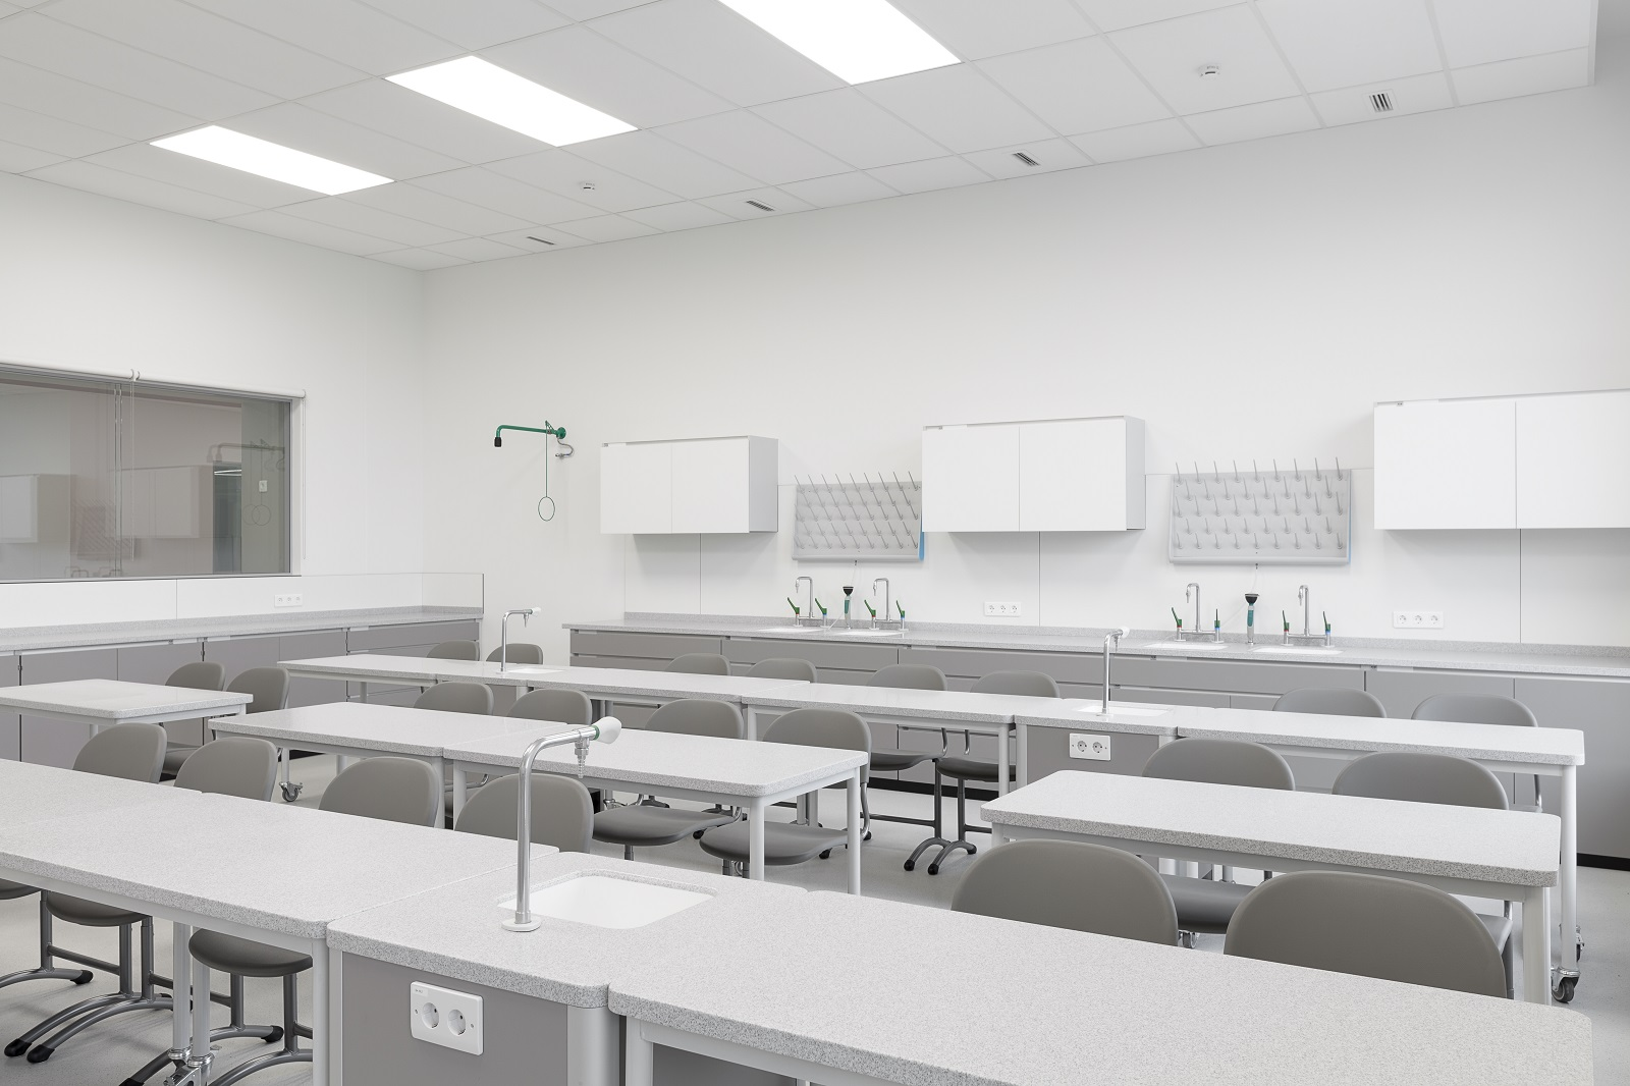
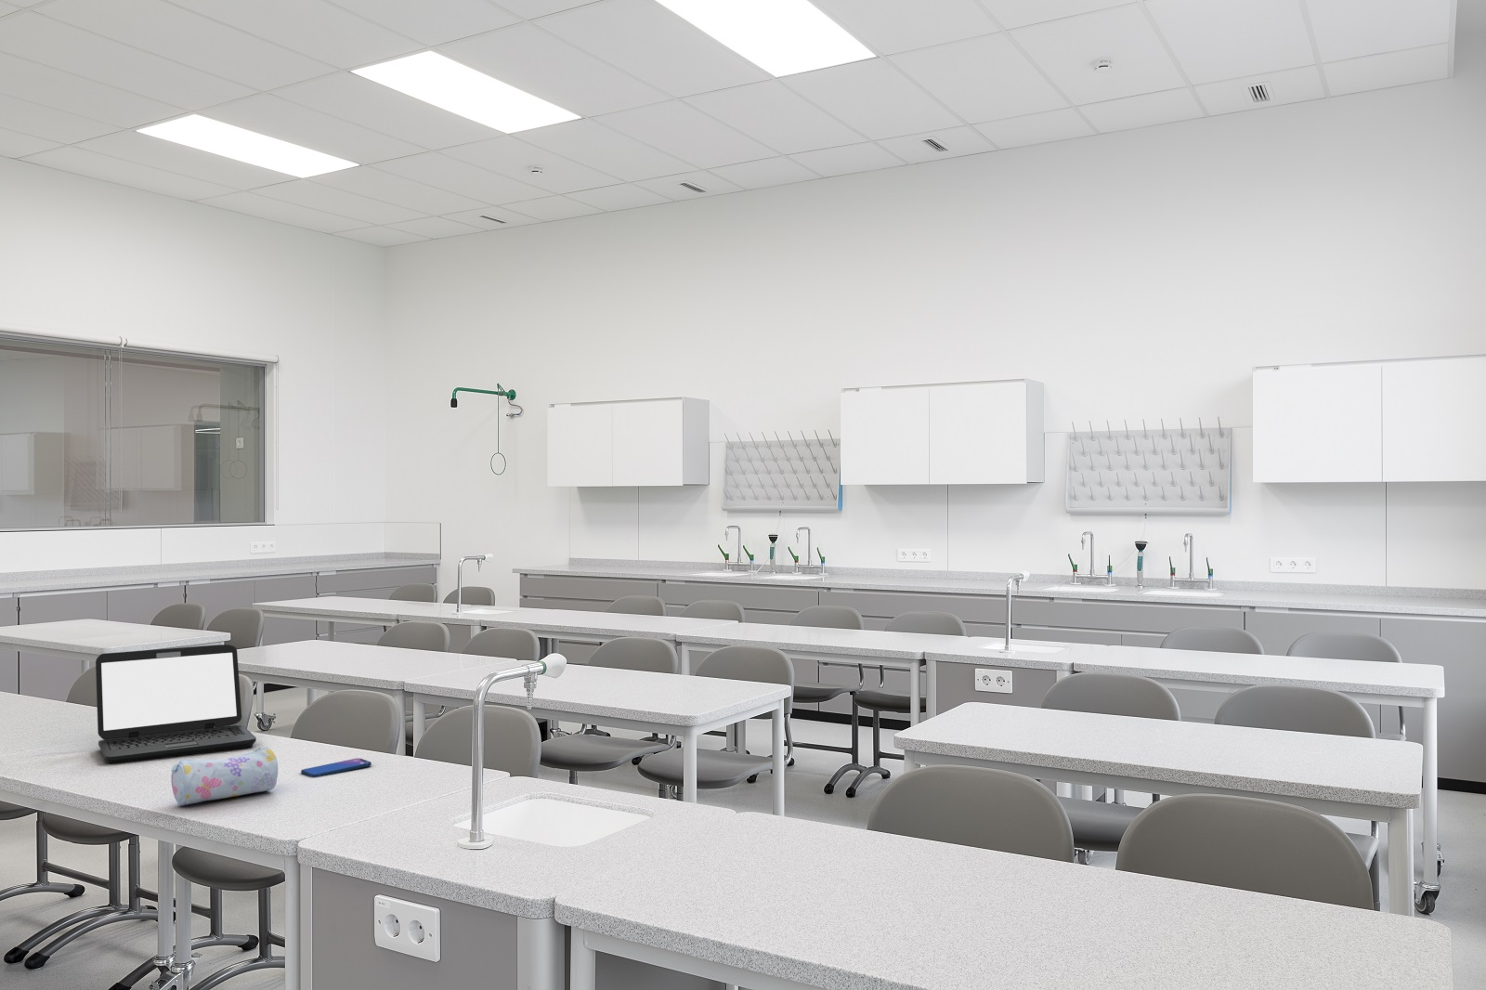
+ pencil case [170,747,278,807]
+ laptop [95,643,257,765]
+ smartphone [301,758,372,778]
